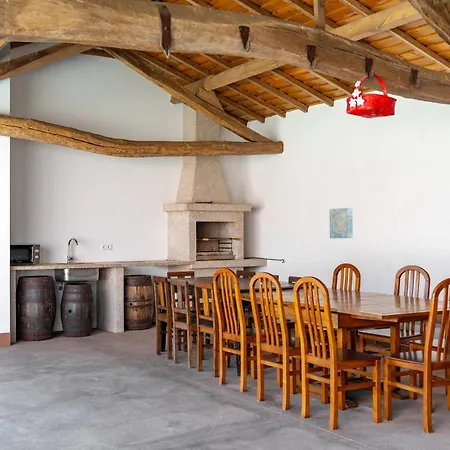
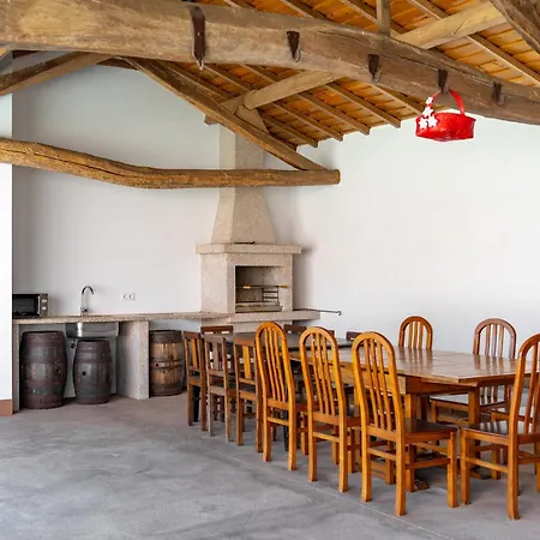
- wall art [329,207,354,239]
